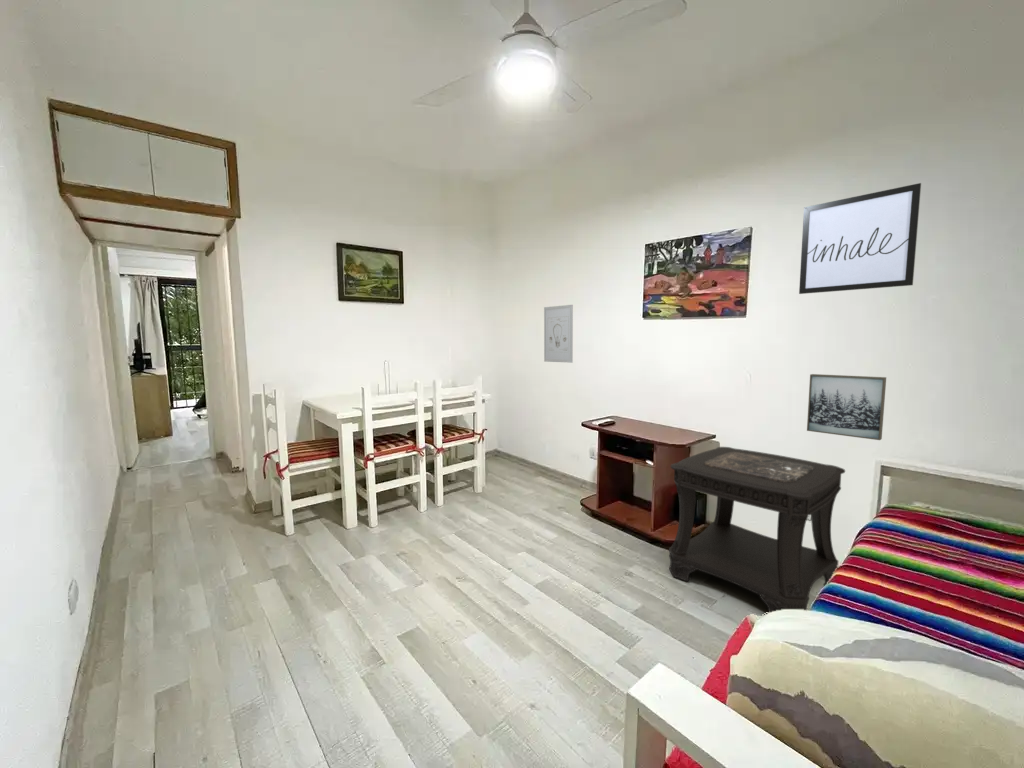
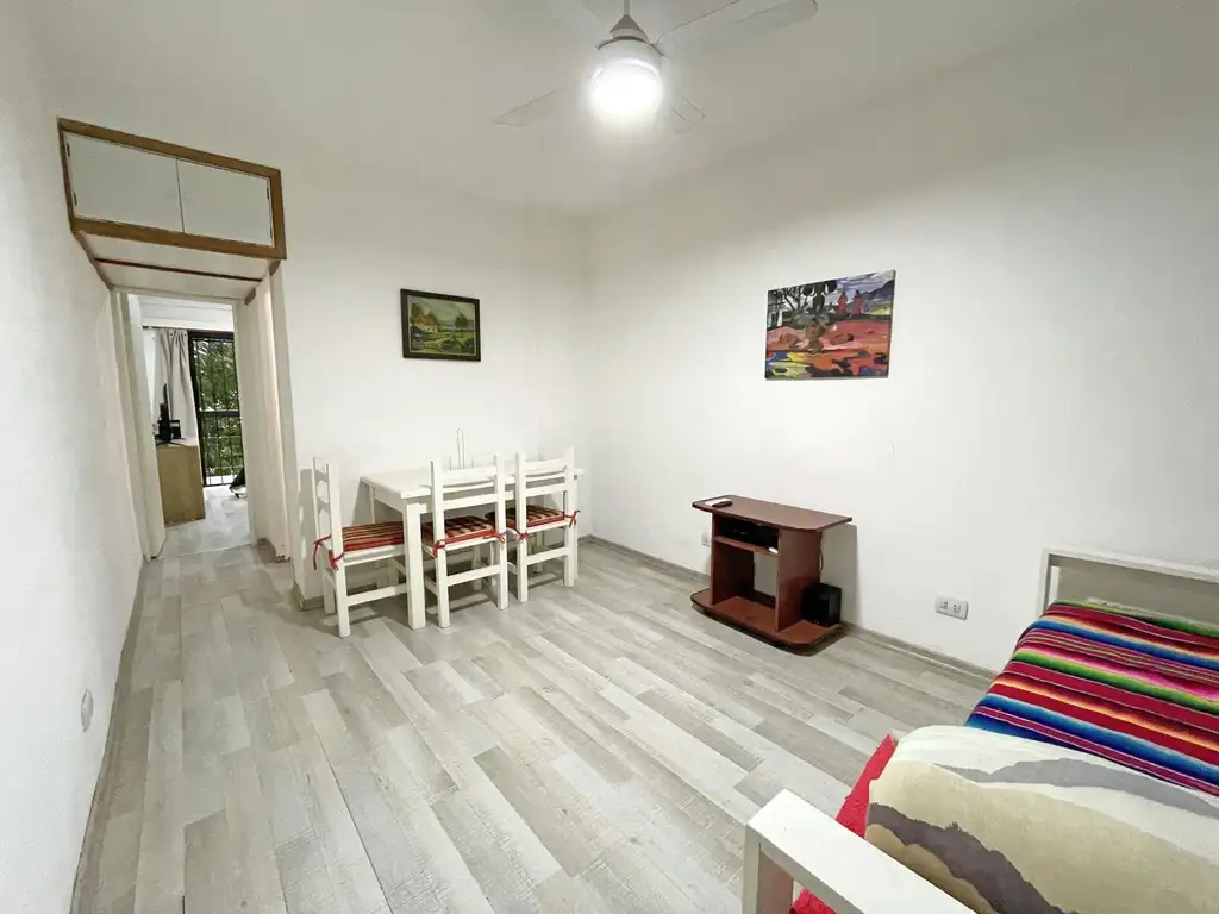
- wall art [543,304,574,364]
- side table [668,446,846,614]
- wall art [806,373,887,441]
- wall art [798,182,922,295]
